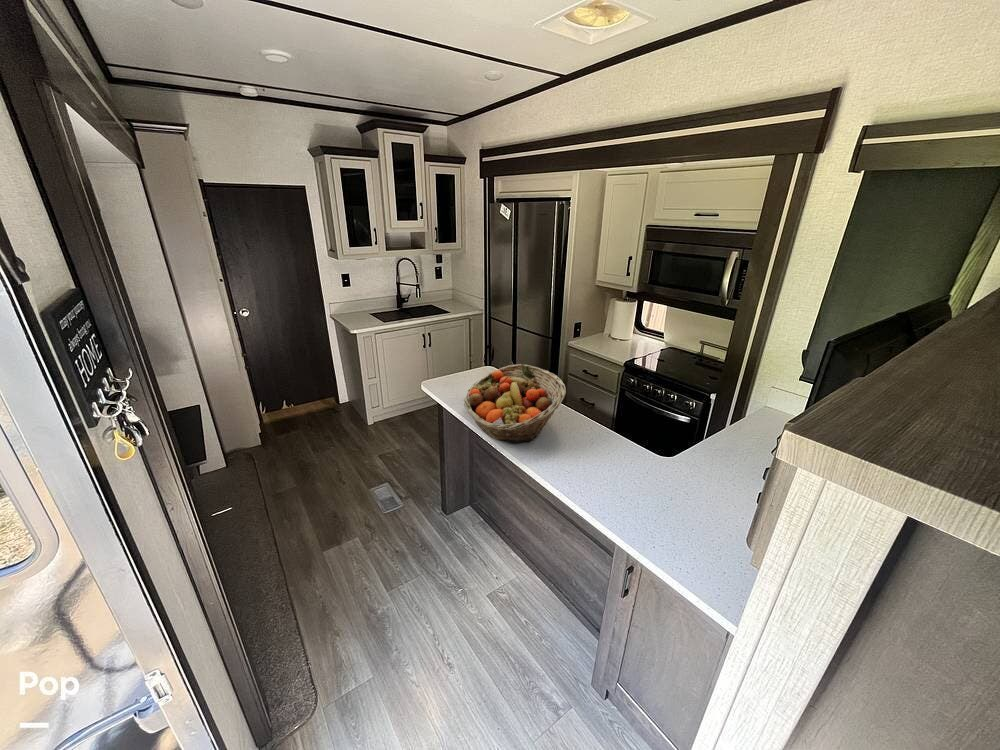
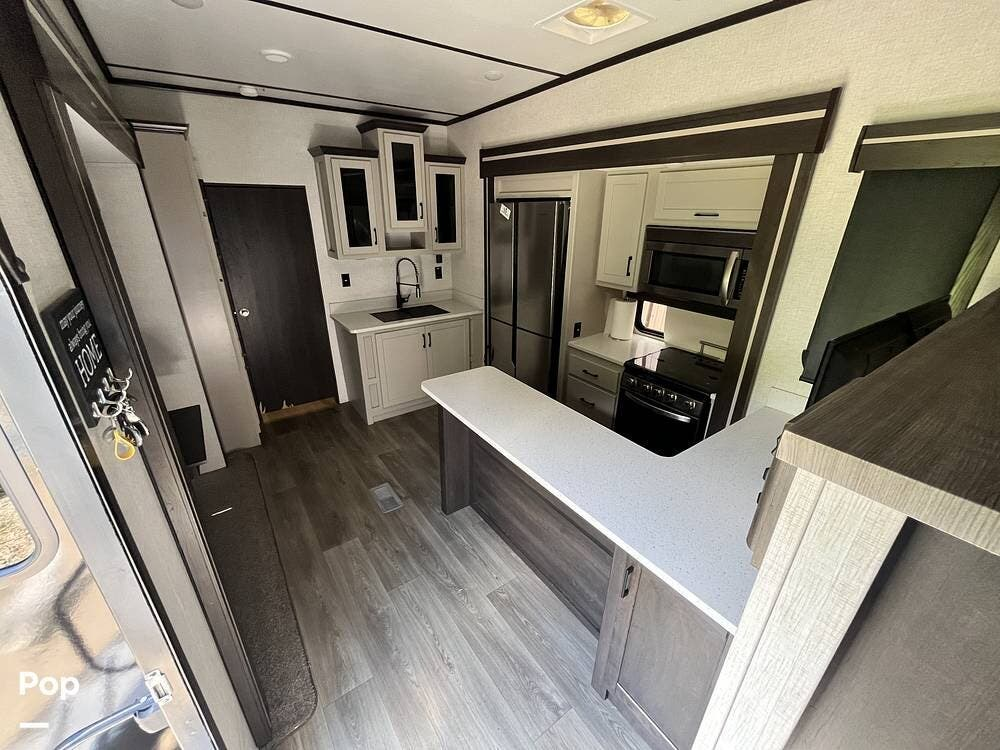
- fruit basket [463,363,567,443]
